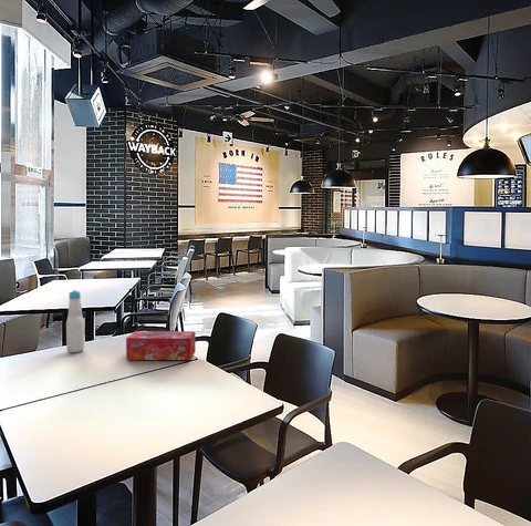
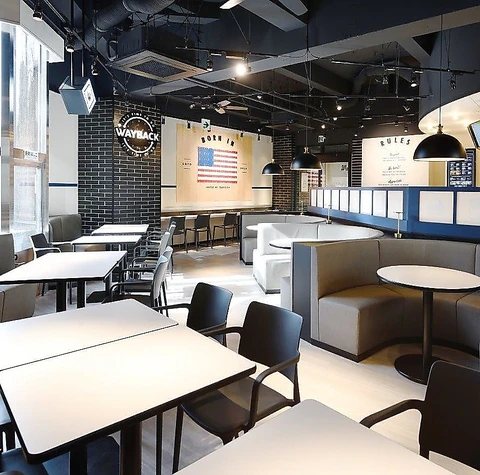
- tissue box [125,330,197,361]
- bottle [65,289,85,353]
